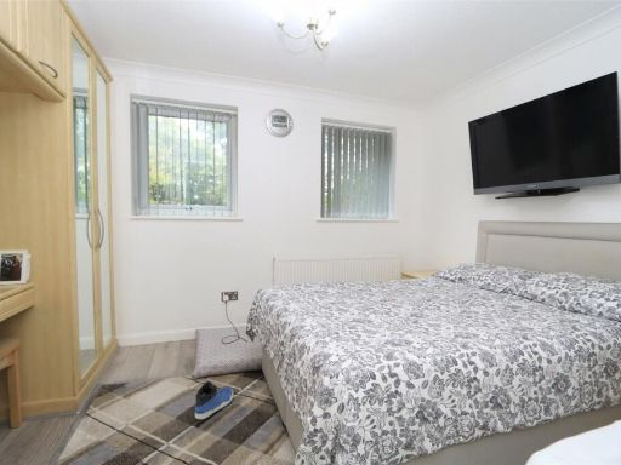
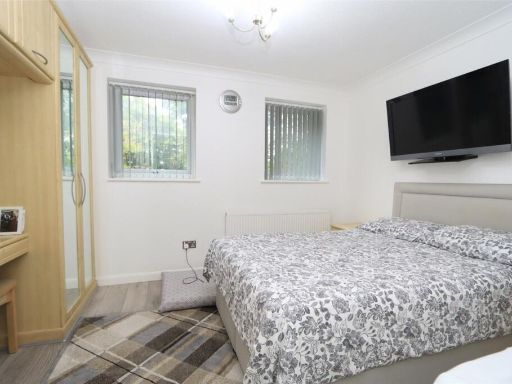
- sneaker [194,380,234,420]
